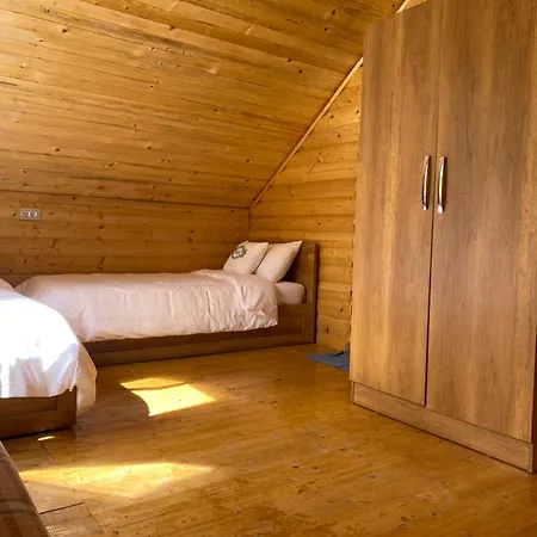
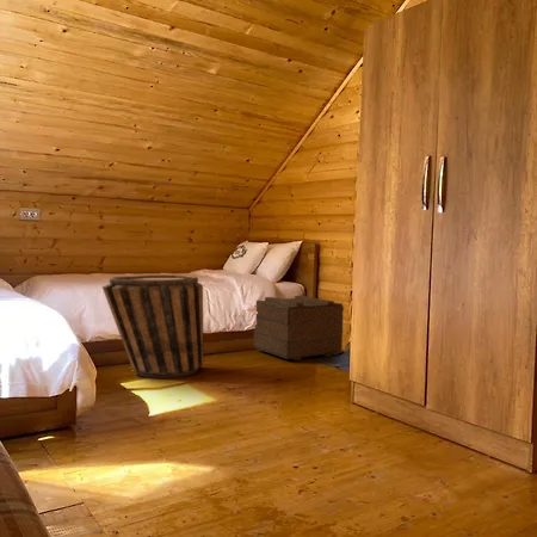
+ wooden crate [253,295,345,362]
+ basket [101,274,205,379]
